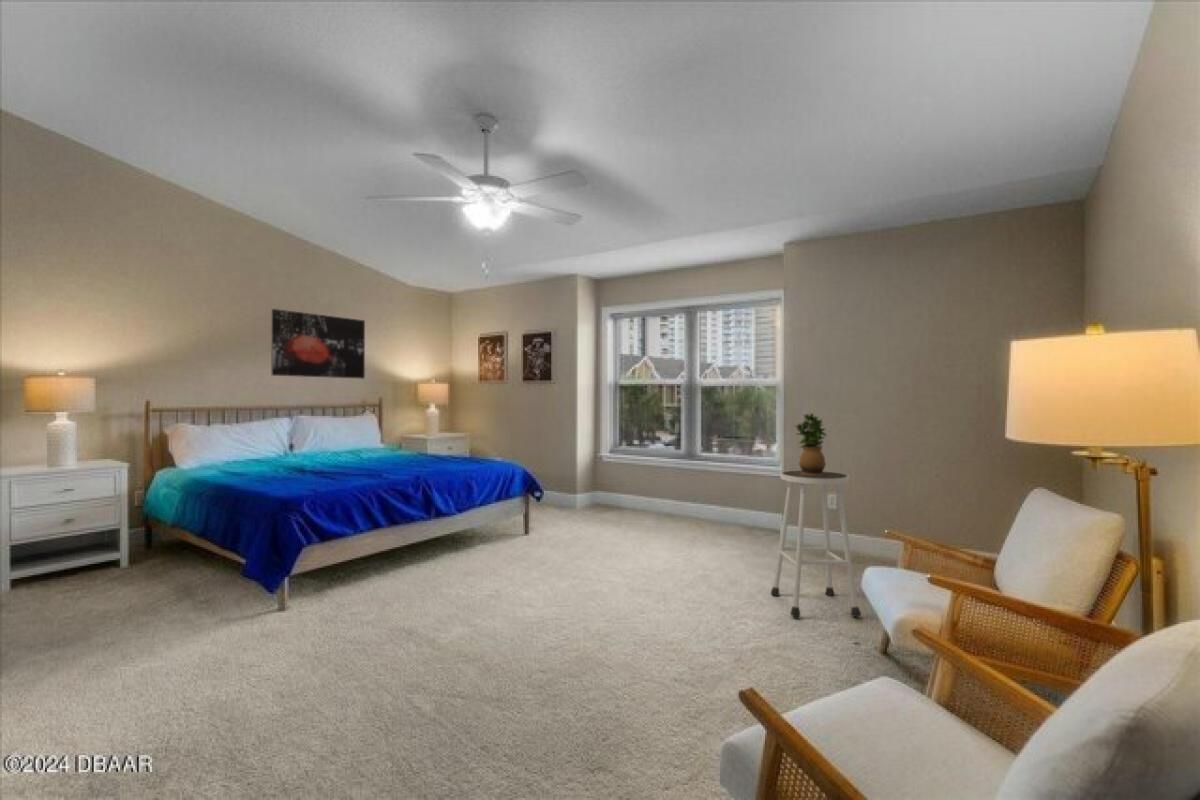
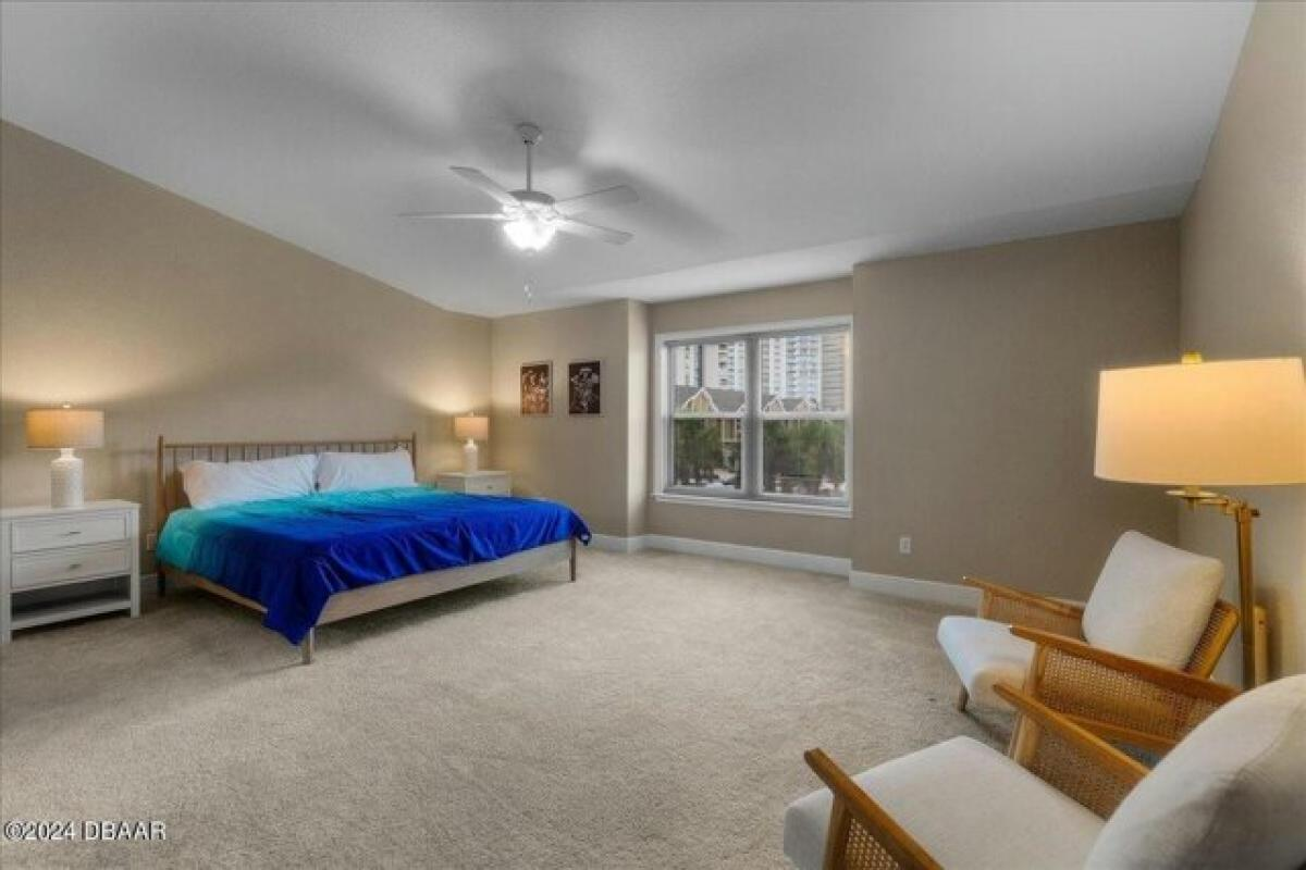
- potted plant [794,412,828,475]
- stool [770,469,862,618]
- wall art [271,308,366,380]
